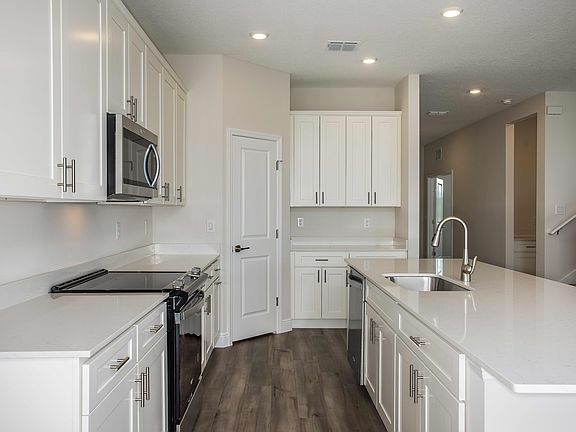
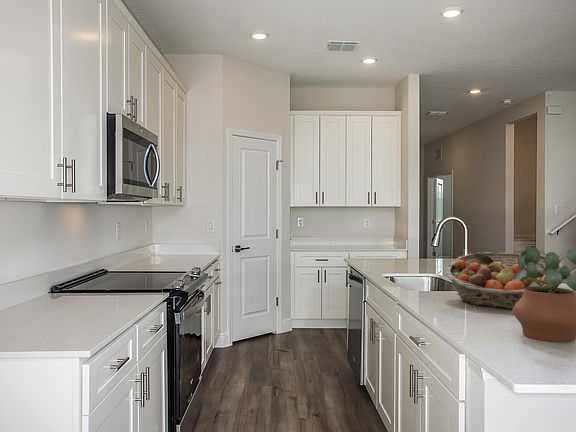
+ fruit basket [444,251,566,310]
+ potted plant [511,243,576,343]
